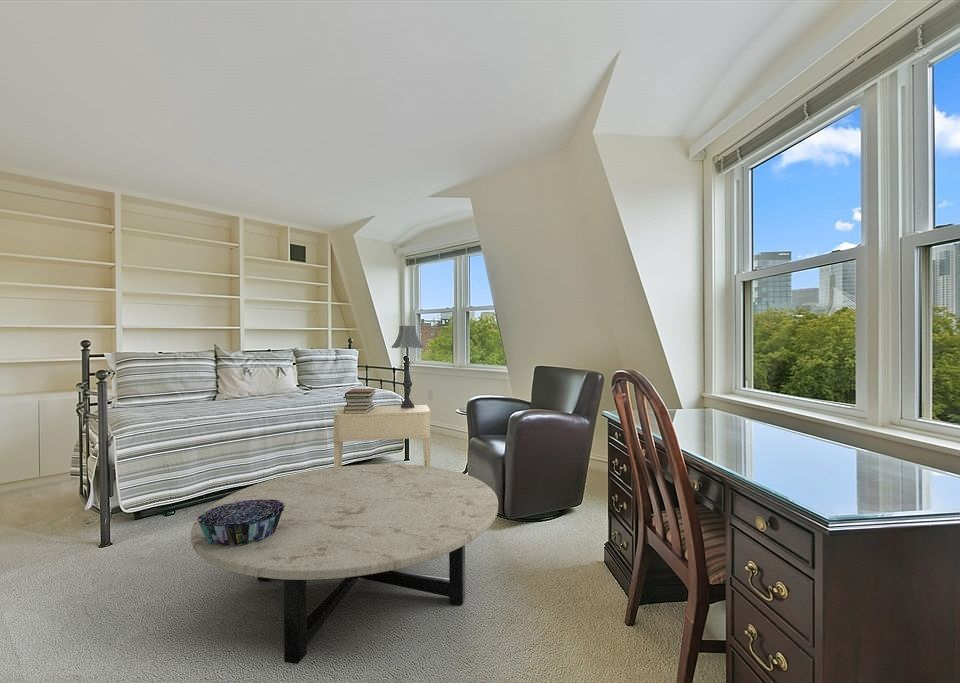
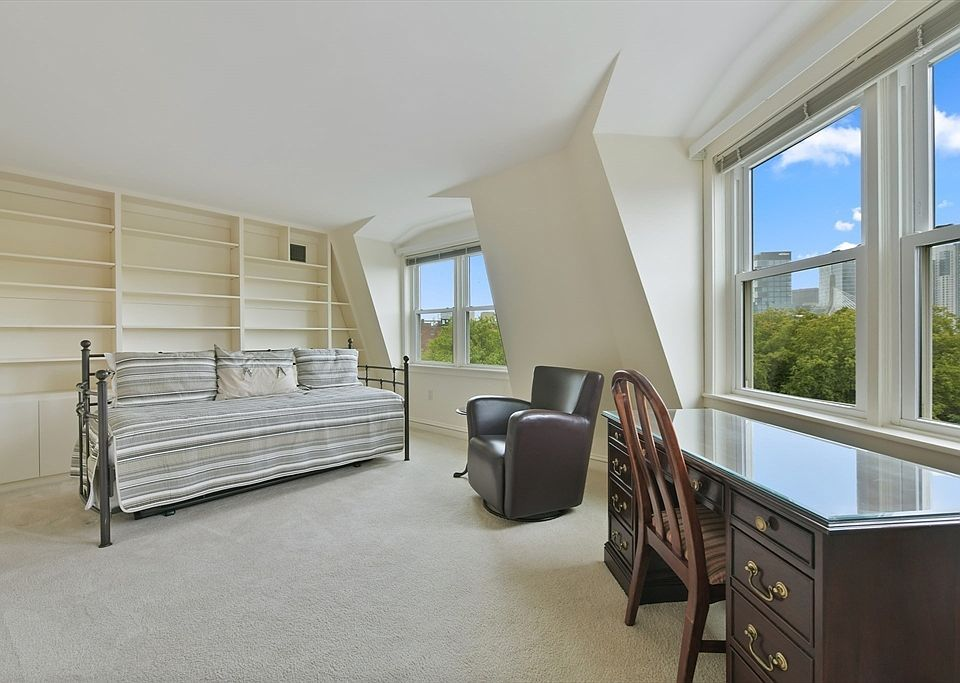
- book stack [342,388,377,414]
- table lamp [391,325,425,409]
- coffee table [190,463,499,665]
- decorative bowl [195,499,285,546]
- nightstand [333,404,432,467]
